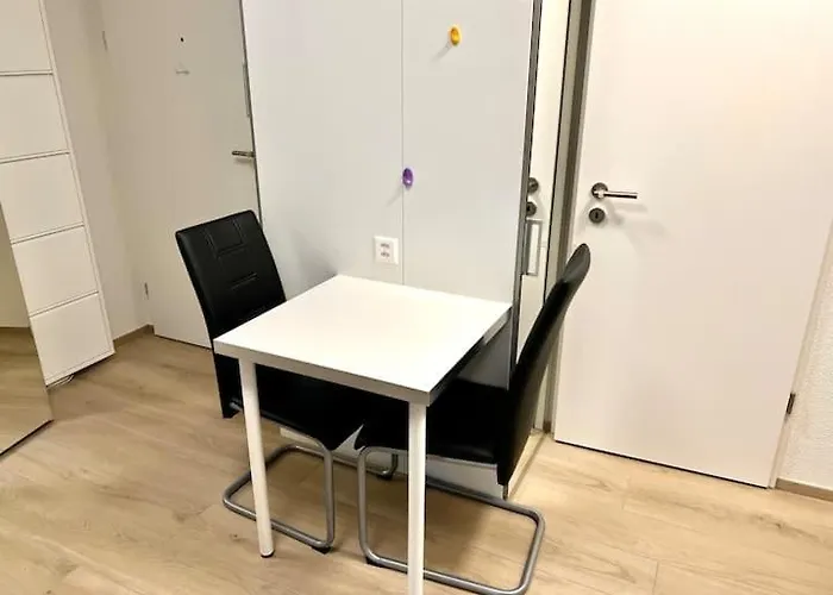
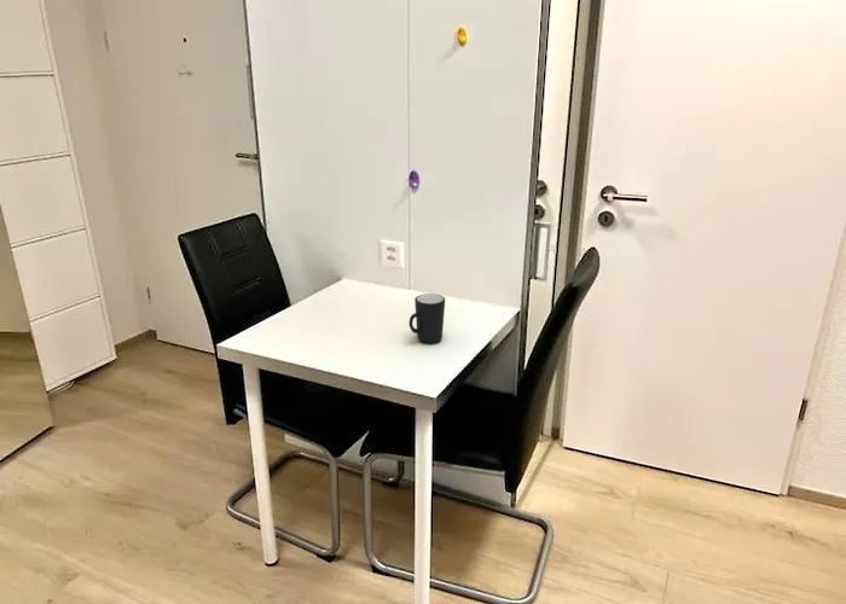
+ mug [408,292,446,344]
